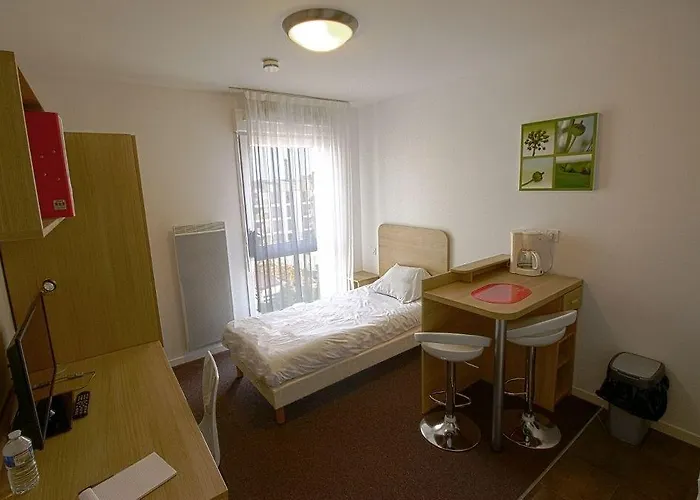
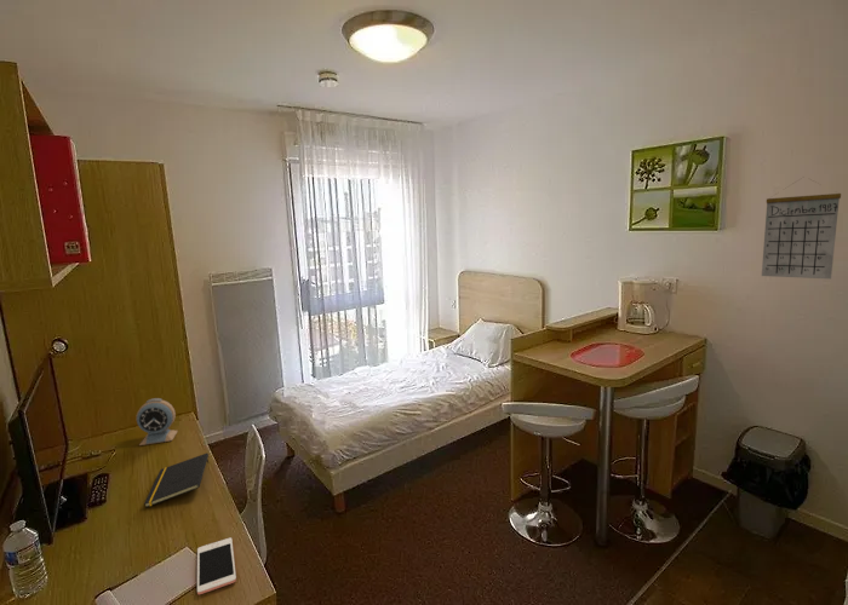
+ alarm clock [136,397,179,446]
+ cell phone [196,537,237,595]
+ calendar [761,177,842,280]
+ notepad [143,453,210,508]
